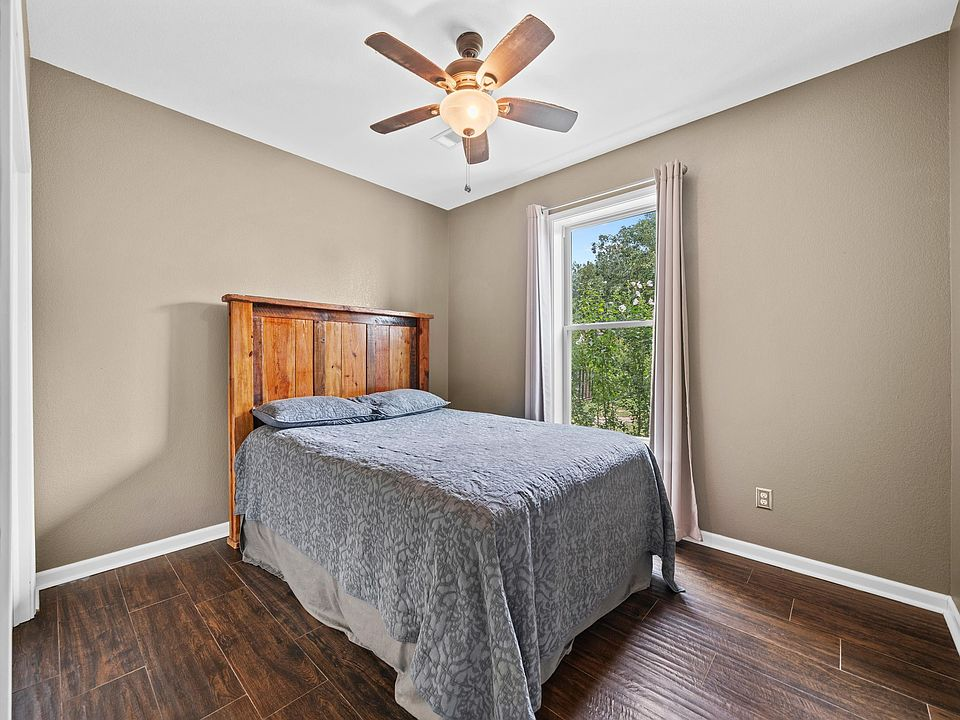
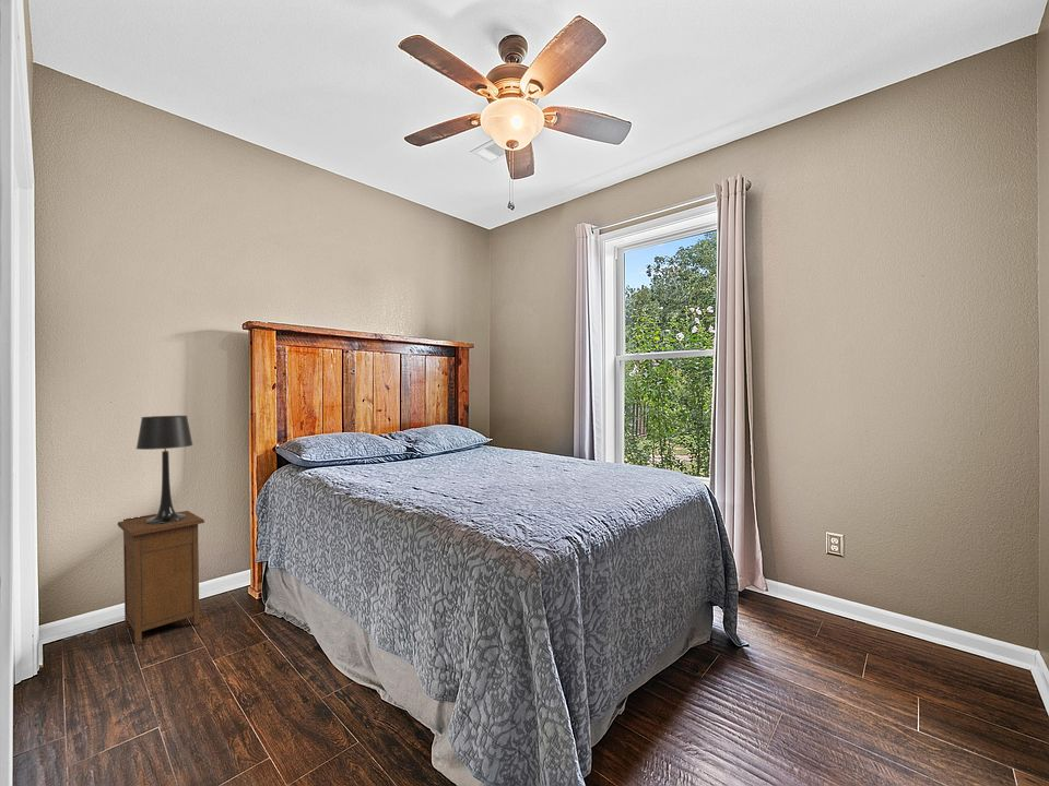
+ table lamp [135,415,195,524]
+ nightstand [117,510,205,644]
